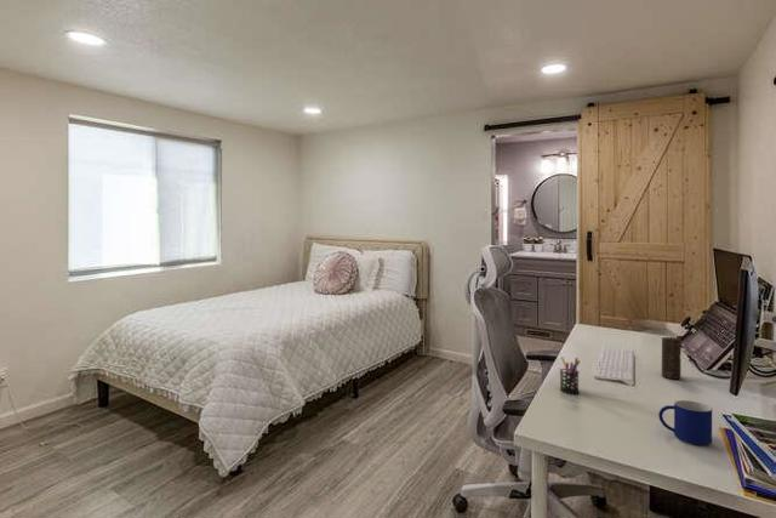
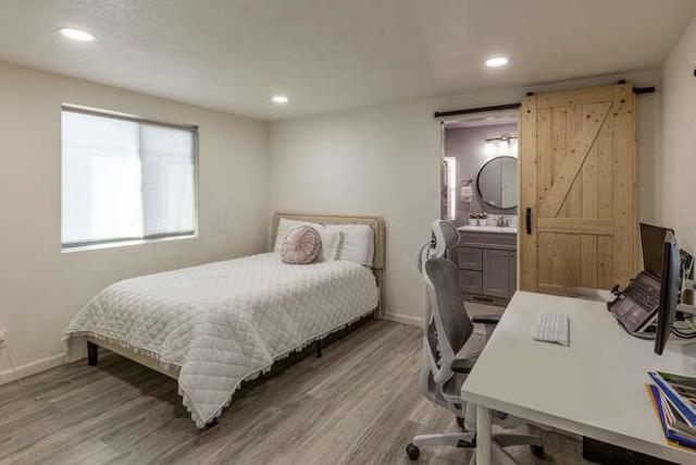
- mug [657,399,713,446]
- candle [661,336,683,380]
- pen holder [559,355,581,395]
